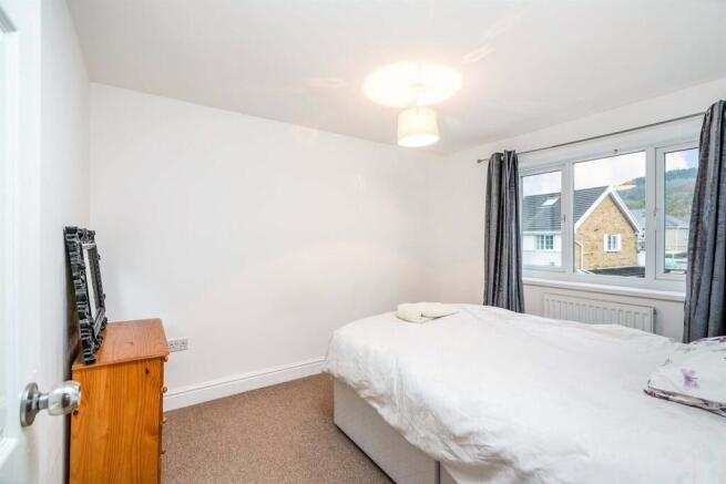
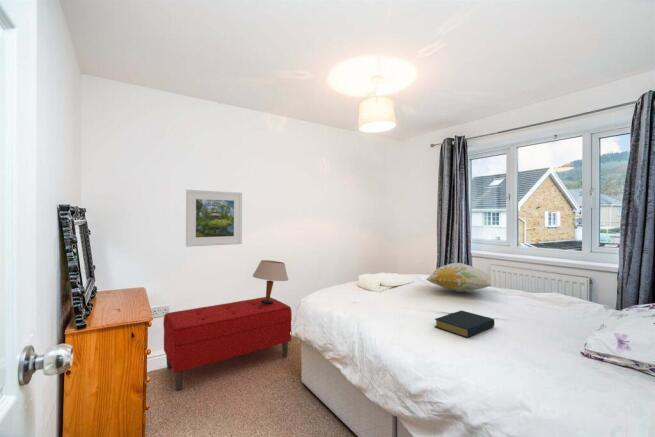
+ table lamp [252,259,289,304]
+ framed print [185,189,243,248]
+ decorative pillow [425,262,494,293]
+ hardback book [433,309,495,339]
+ bench [162,296,293,391]
